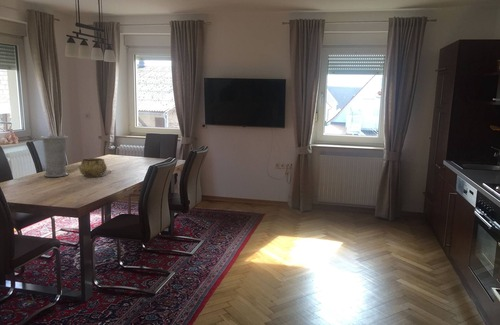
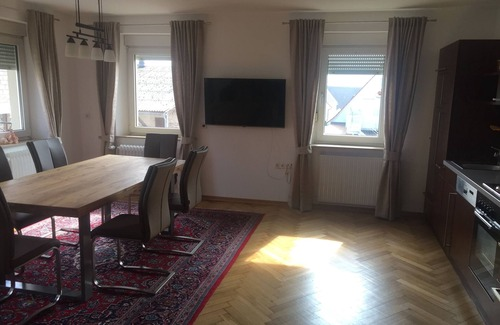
- decorative bowl [78,157,108,178]
- vase [40,135,69,178]
